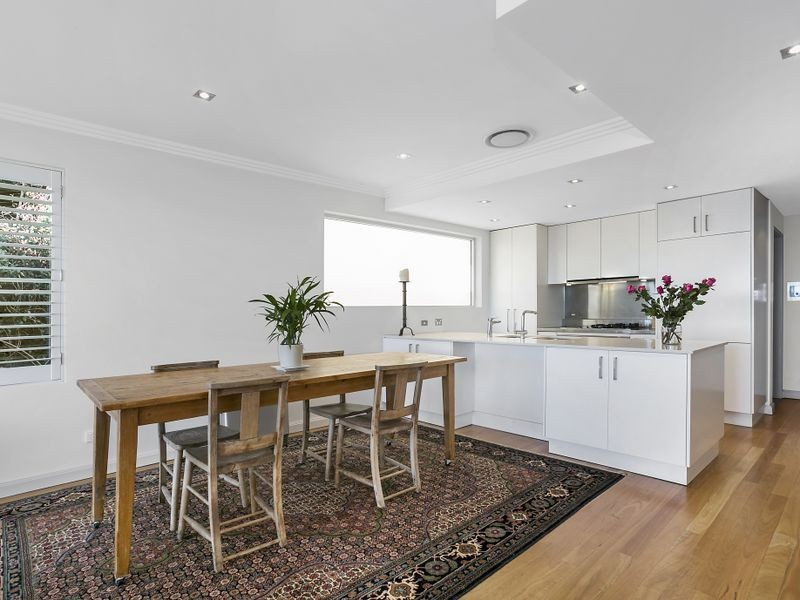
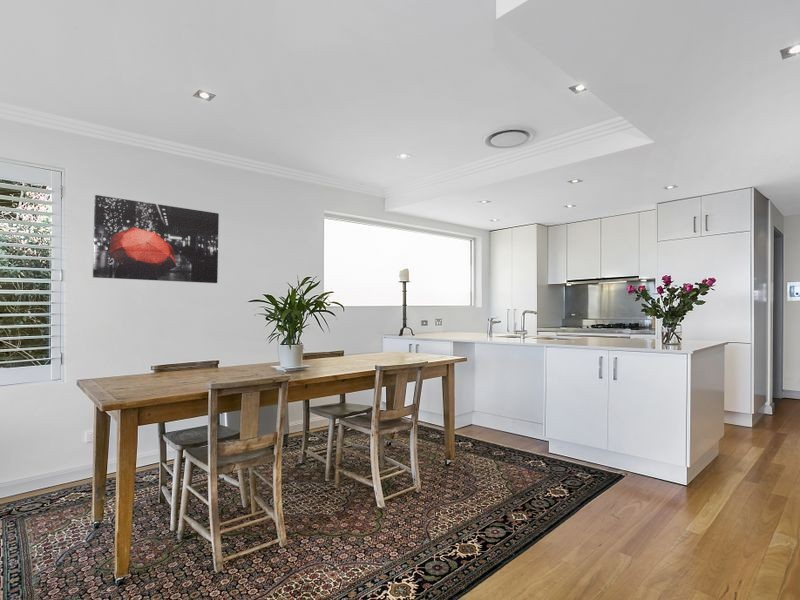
+ wall art [92,194,220,284]
